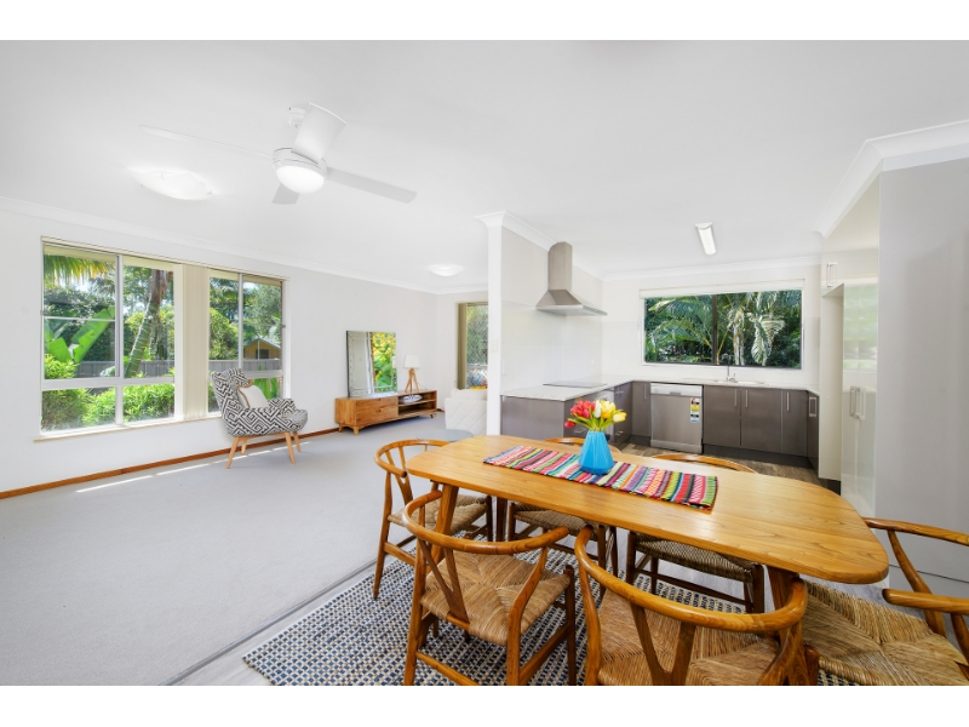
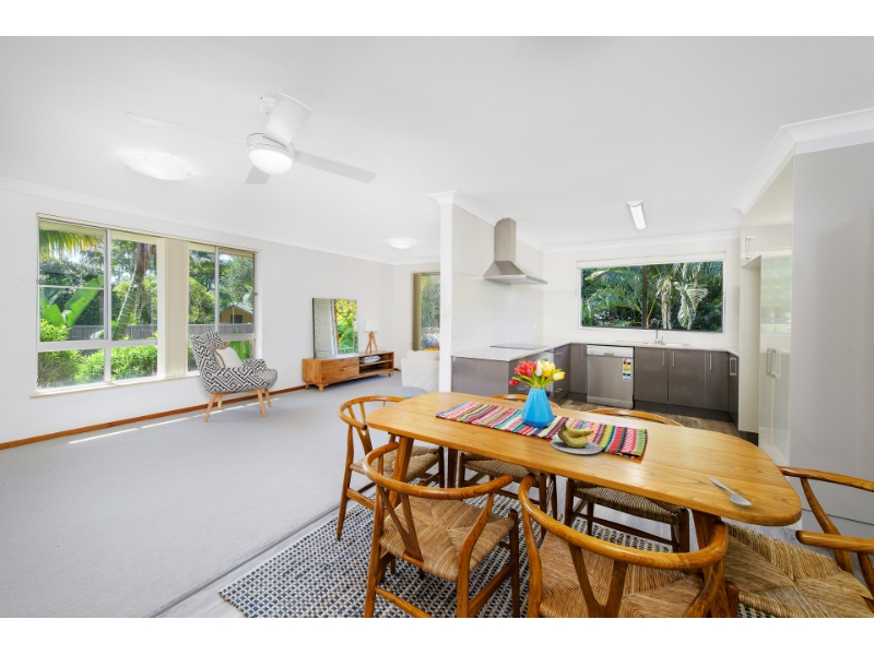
+ spoon [709,477,753,507]
+ banana [550,420,603,455]
